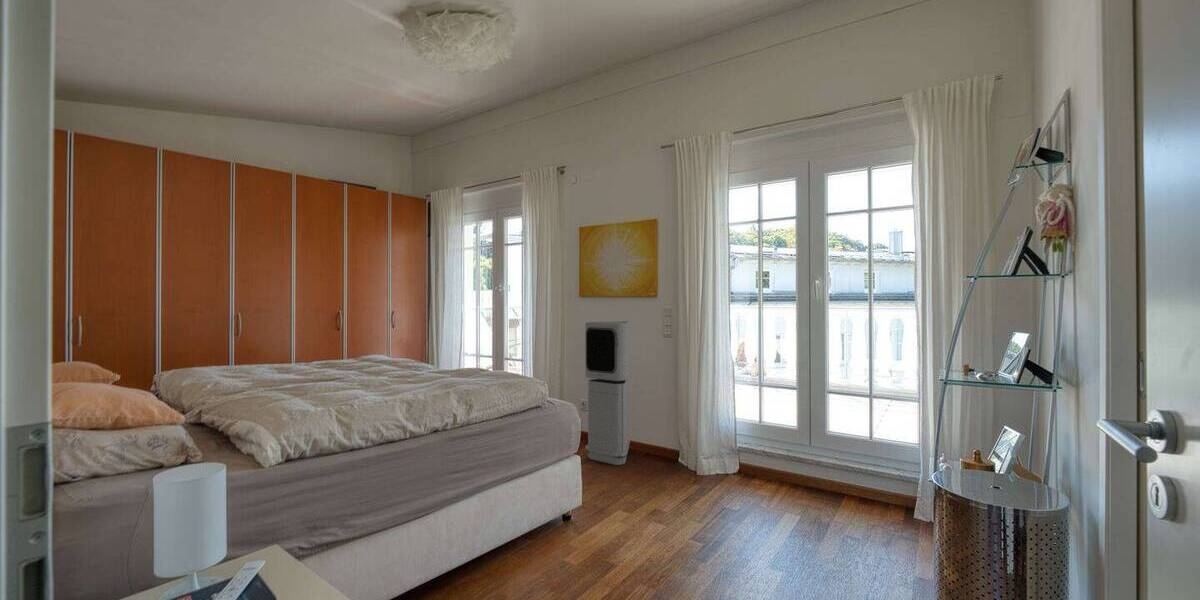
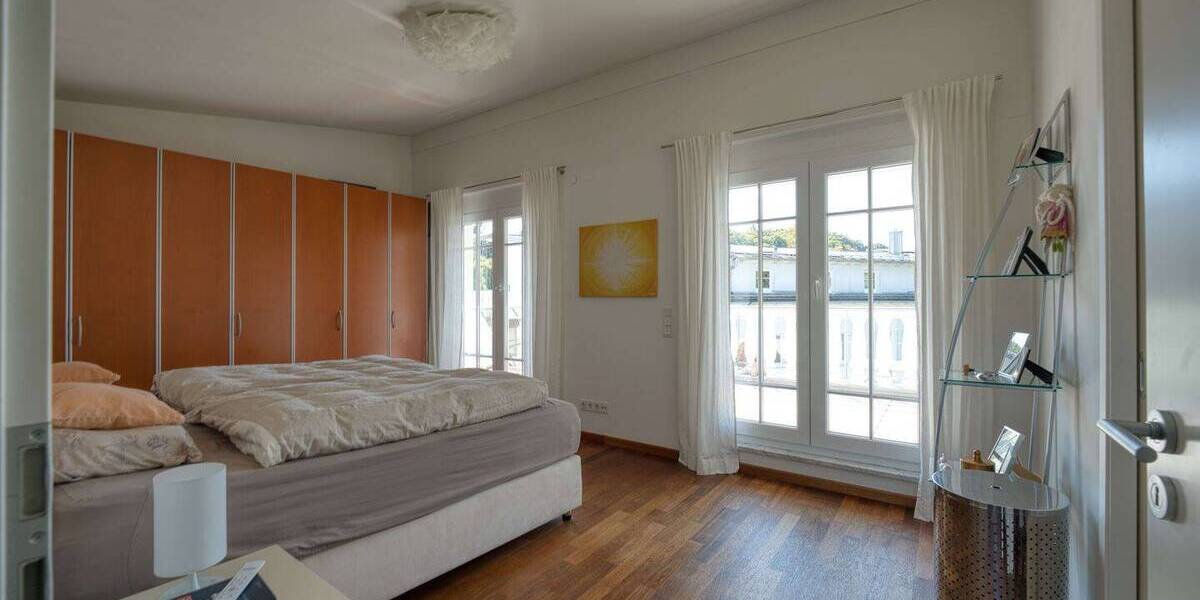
- air purifier [584,320,631,466]
